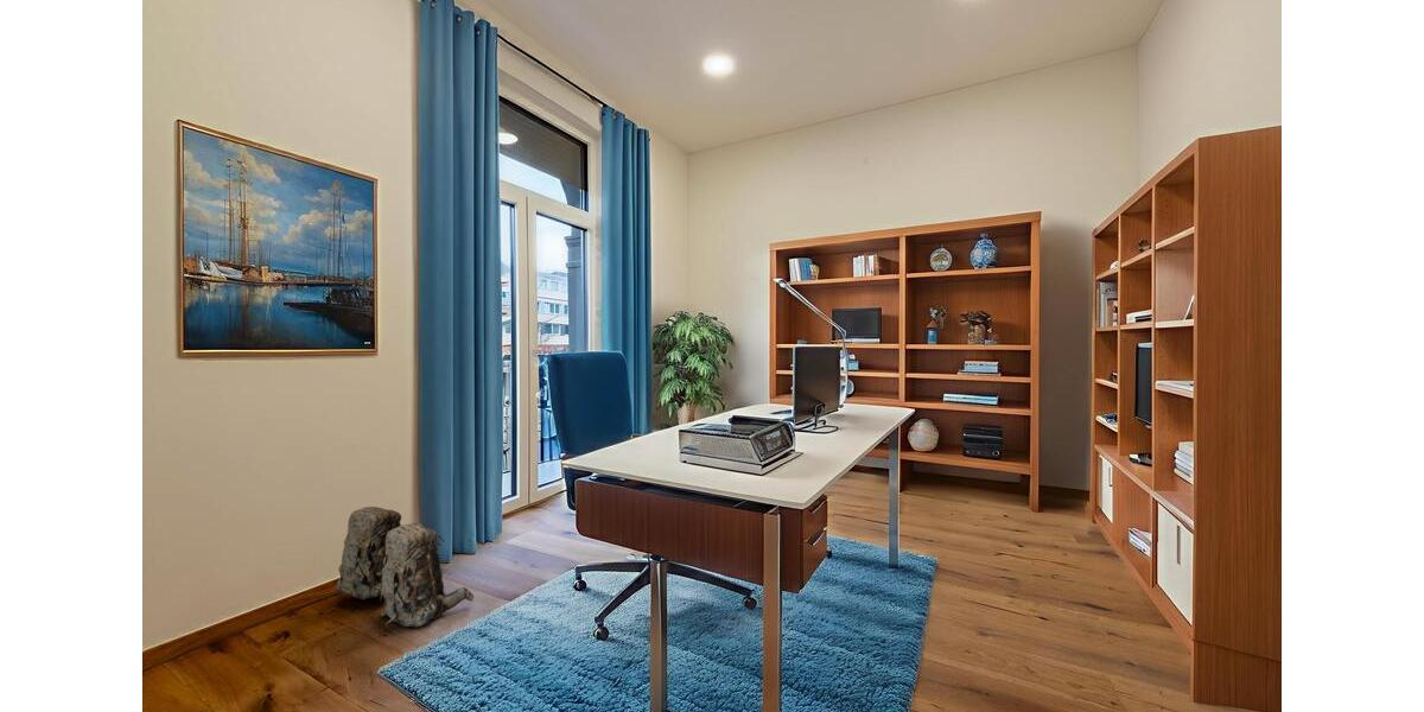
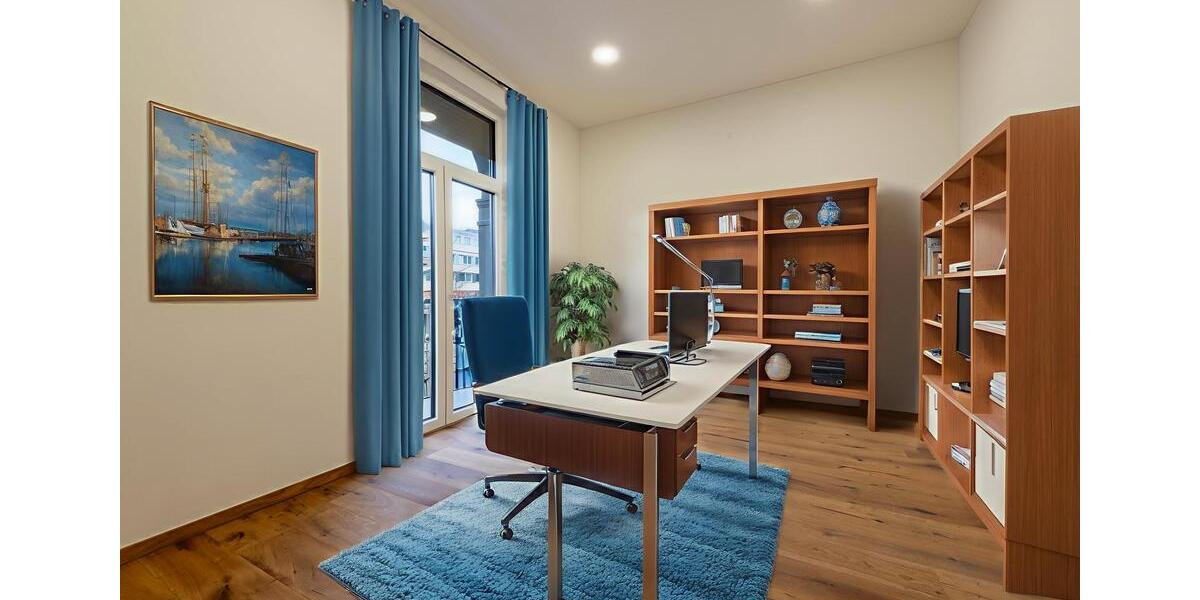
- backpack [336,506,475,628]
